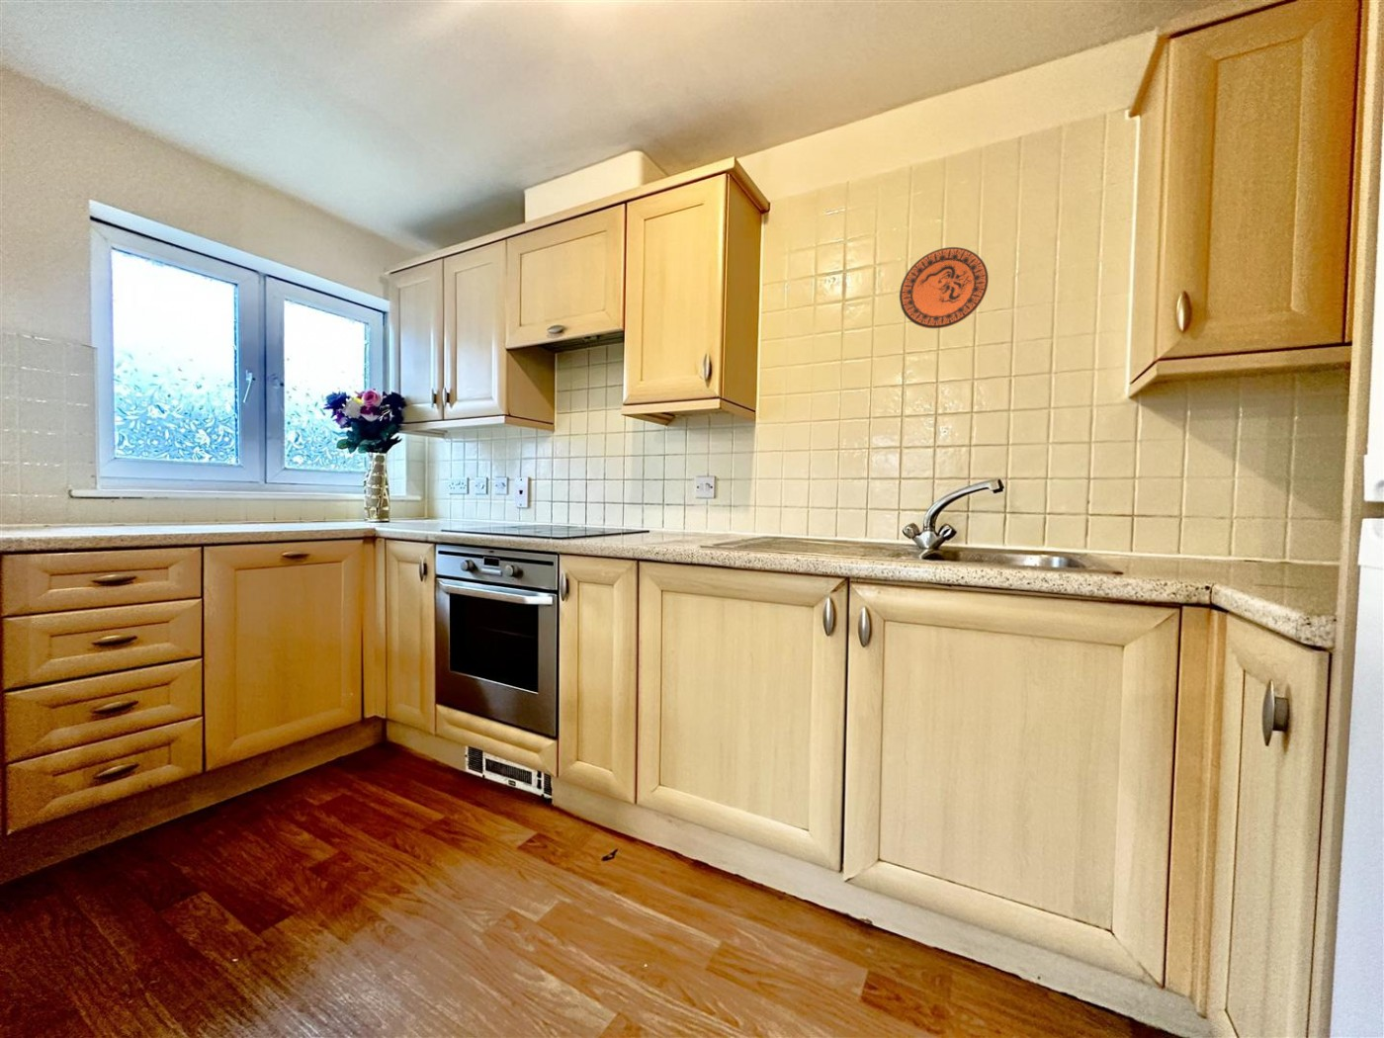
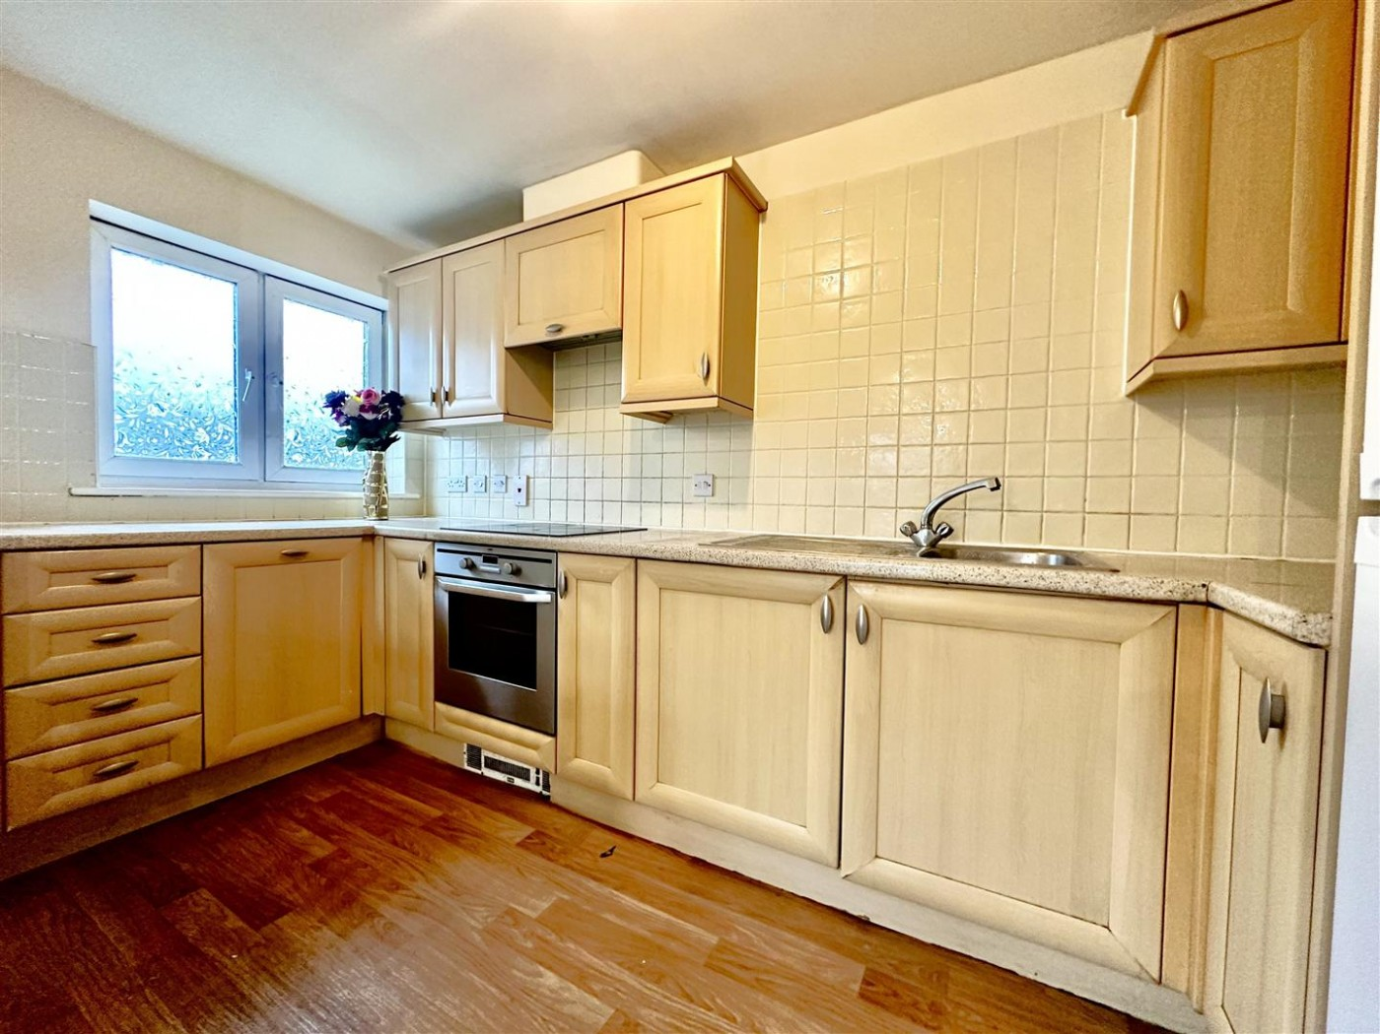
- decorative plate [899,246,990,329]
